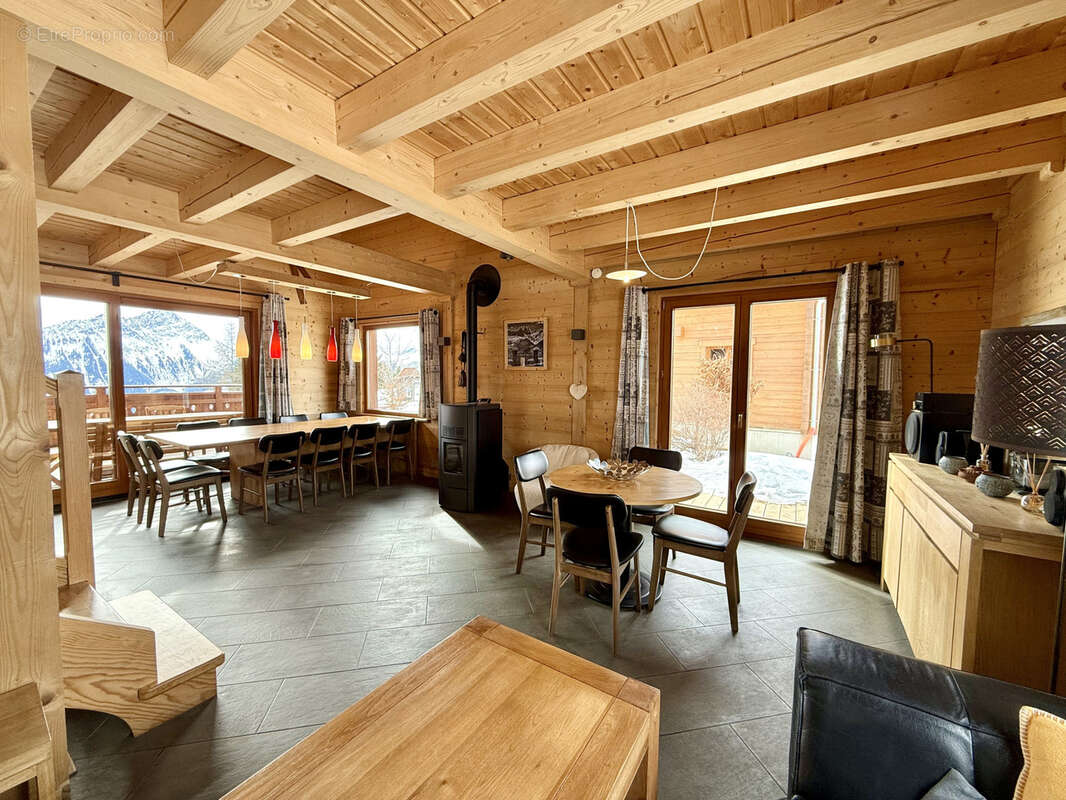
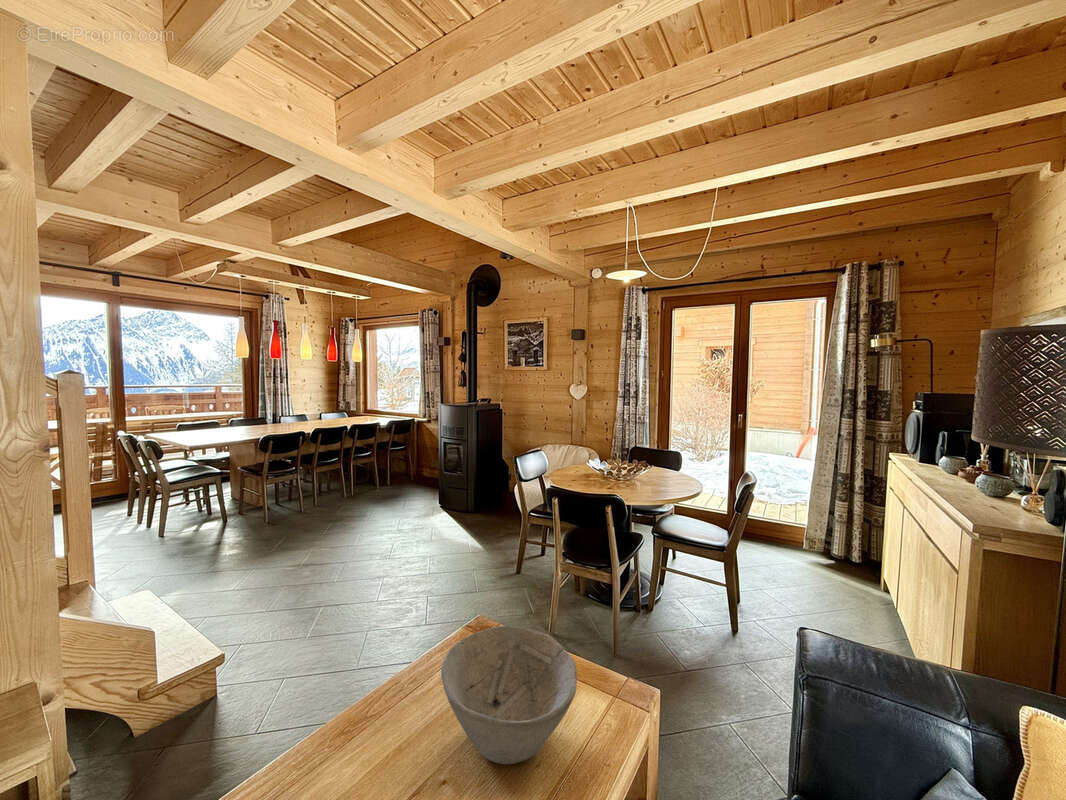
+ bowl [440,625,578,765]
